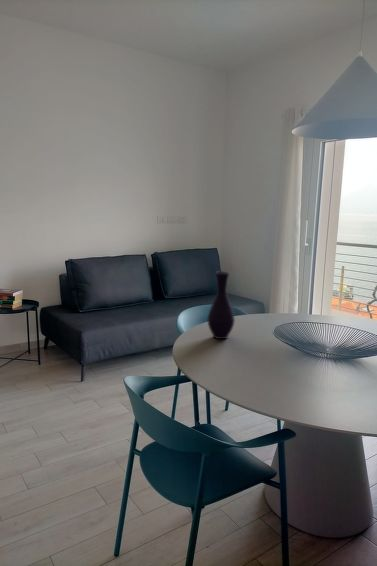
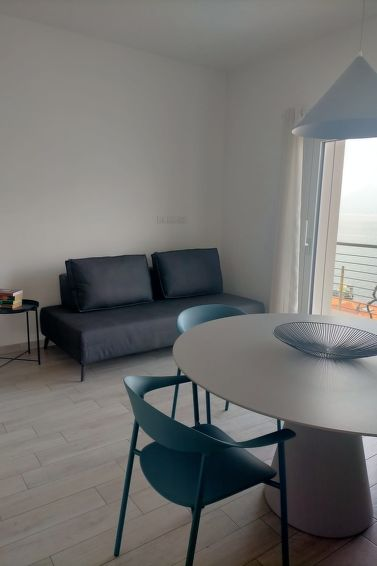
- vase [207,270,236,340]
